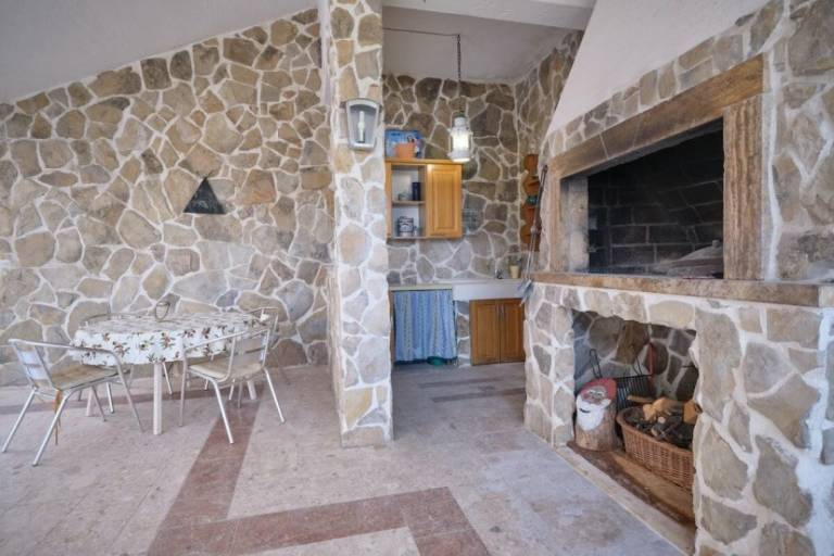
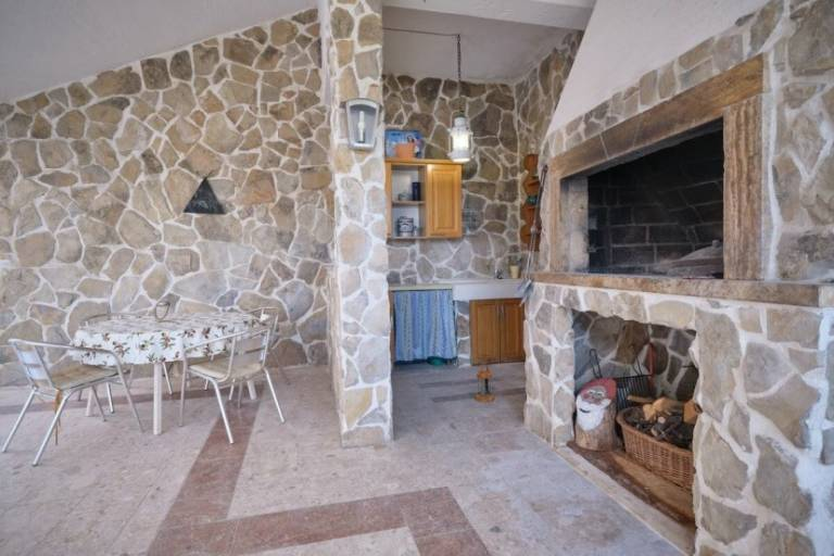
+ lantern [475,362,495,403]
